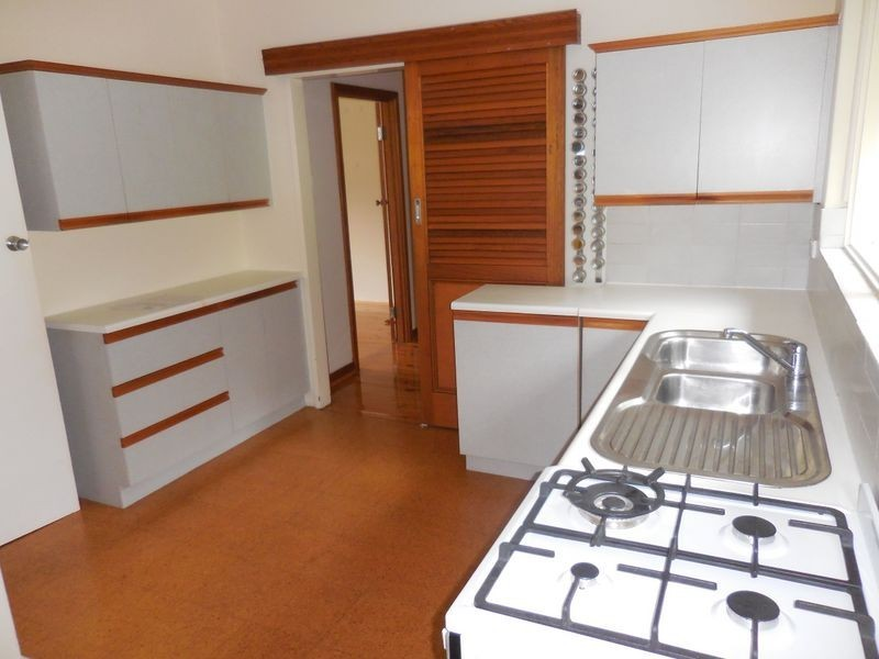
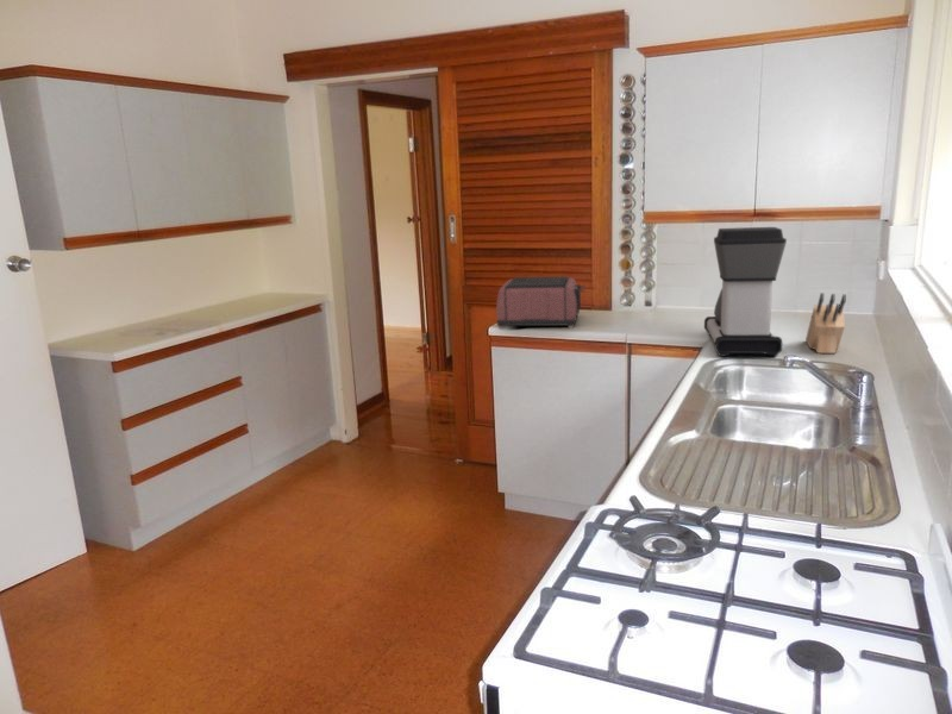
+ toaster [495,275,587,330]
+ knife block [804,292,847,355]
+ coffee maker [703,226,788,357]
